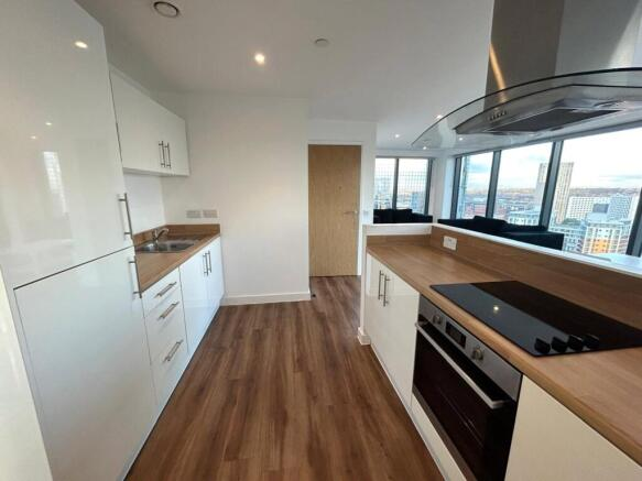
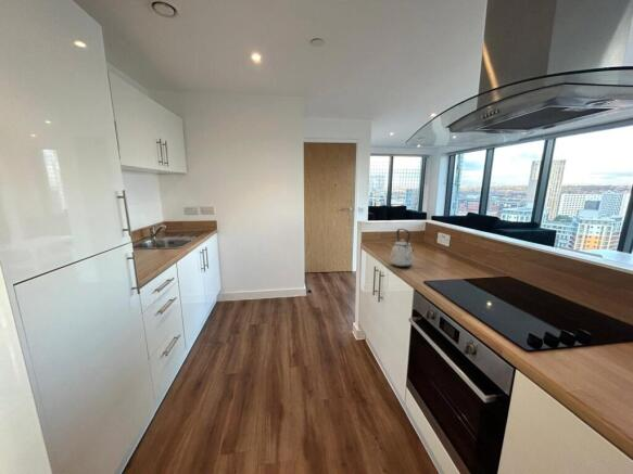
+ kettle [389,228,415,269]
